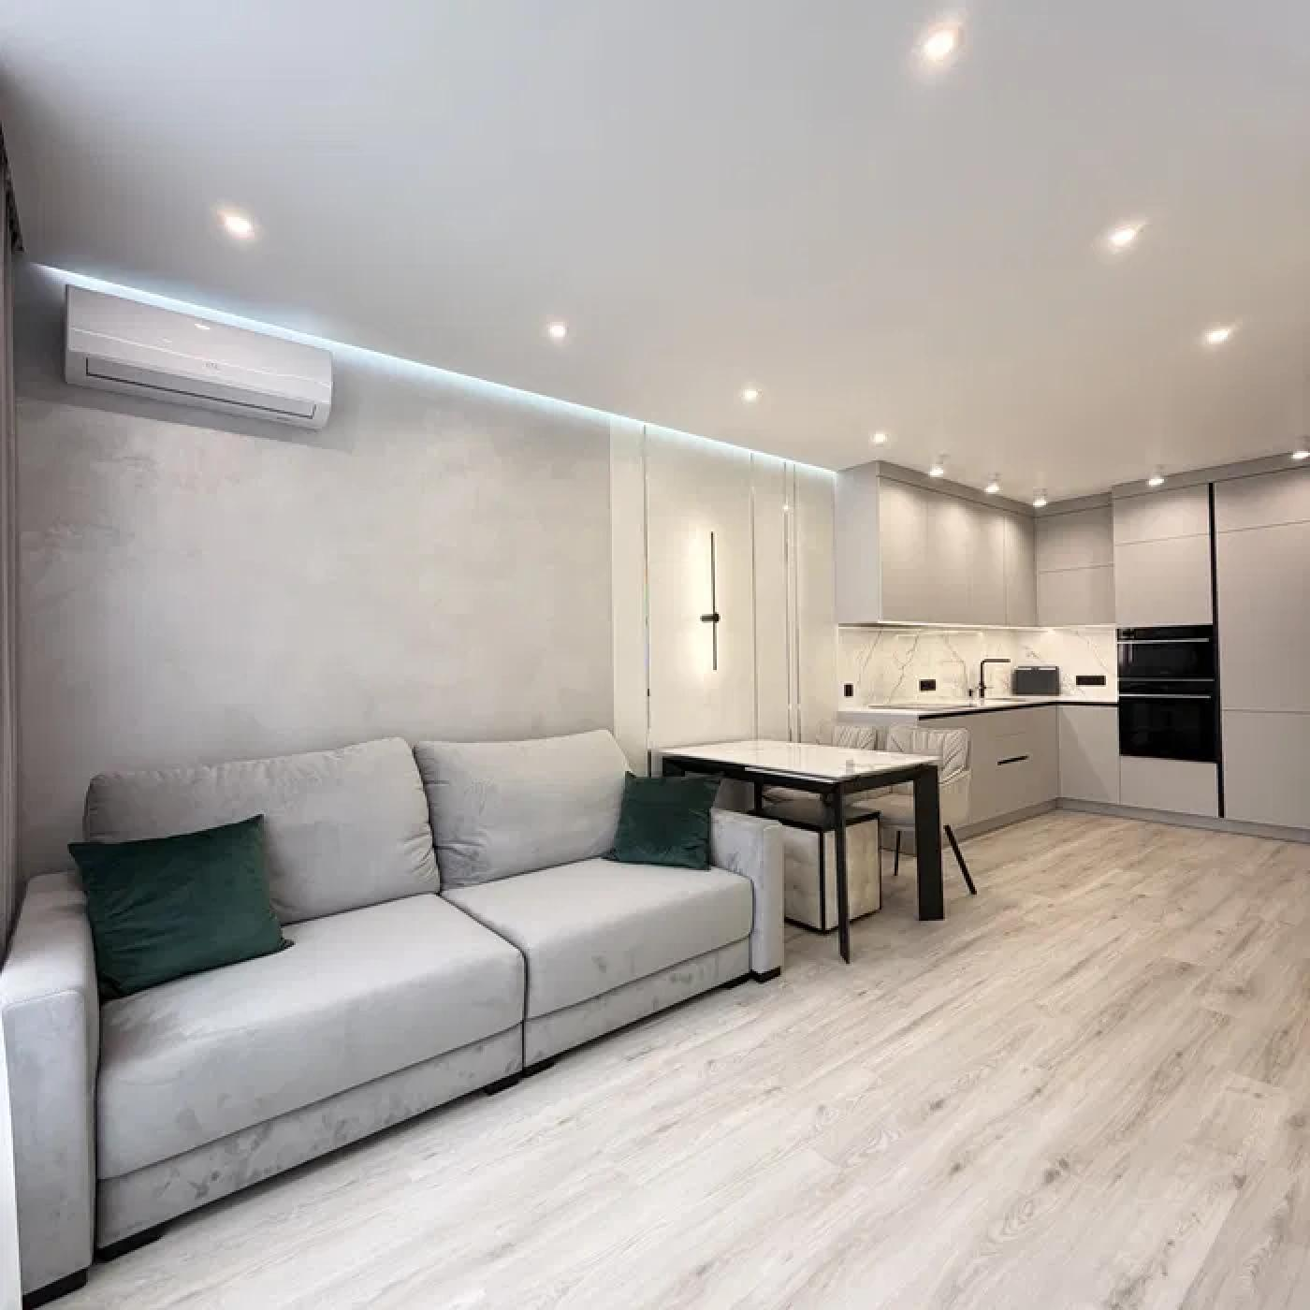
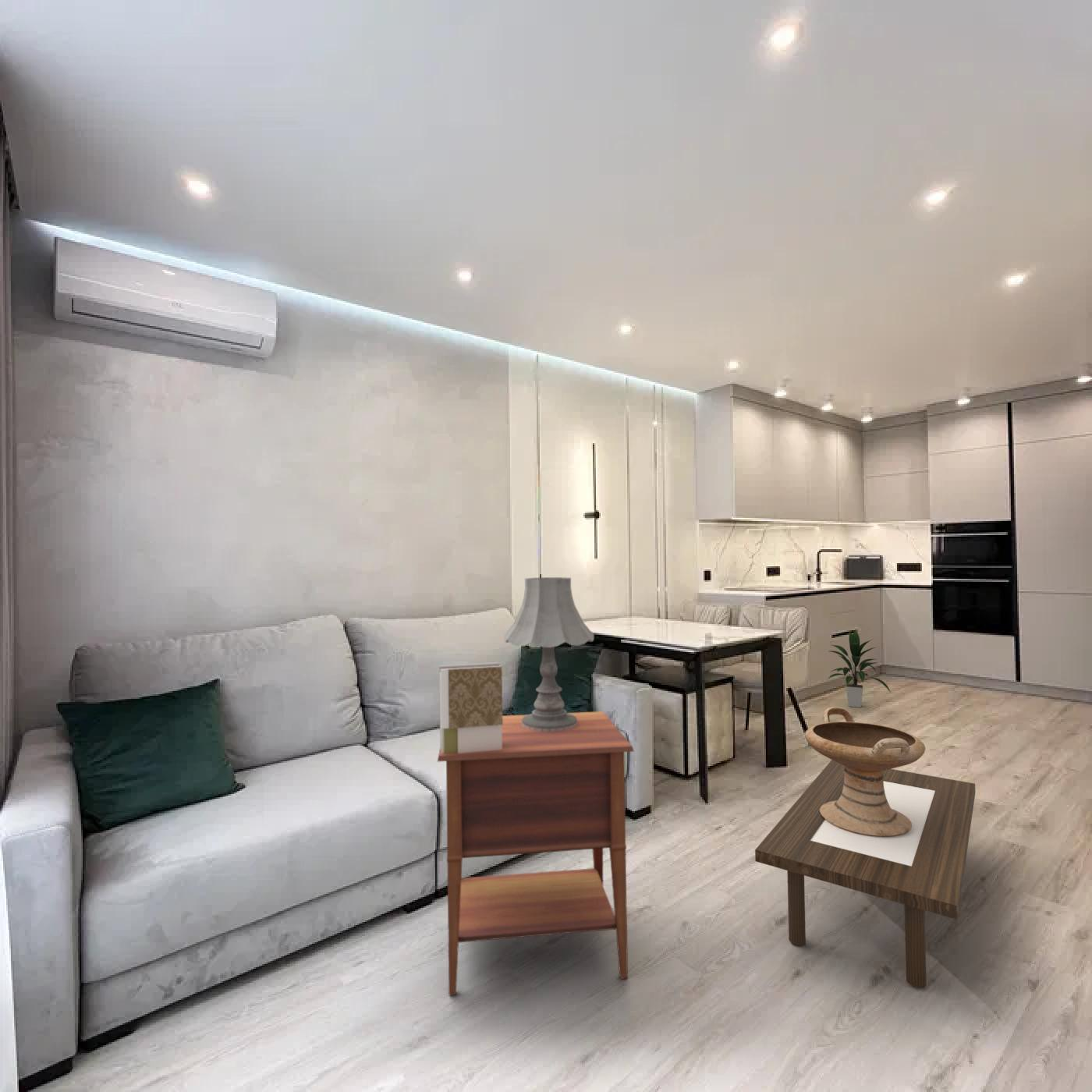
+ nightstand [437,711,634,996]
+ indoor plant [828,629,892,708]
+ coffee table [754,760,976,989]
+ table lamp [503,576,595,732]
+ decorative bowl [804,707,926,836]
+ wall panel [438,661,503,753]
